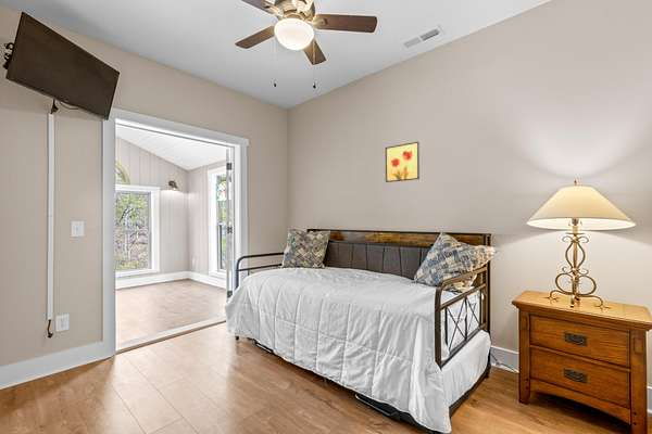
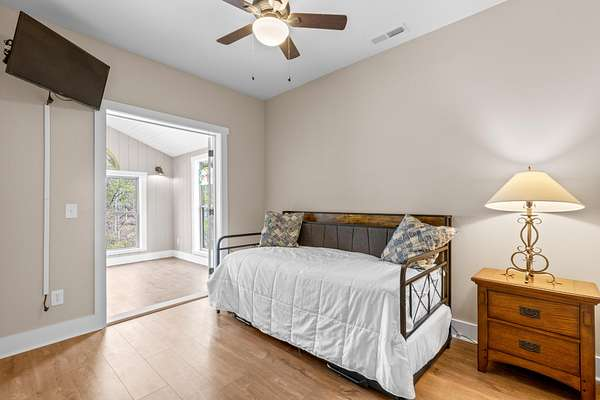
- wall art [385,141,421,183]
